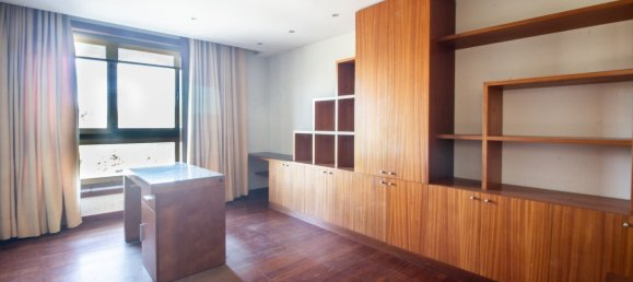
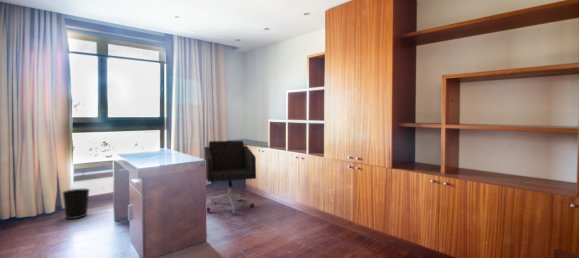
+ office chair [203,140,257,215]
+ wastebasket [61,188,91,220]
